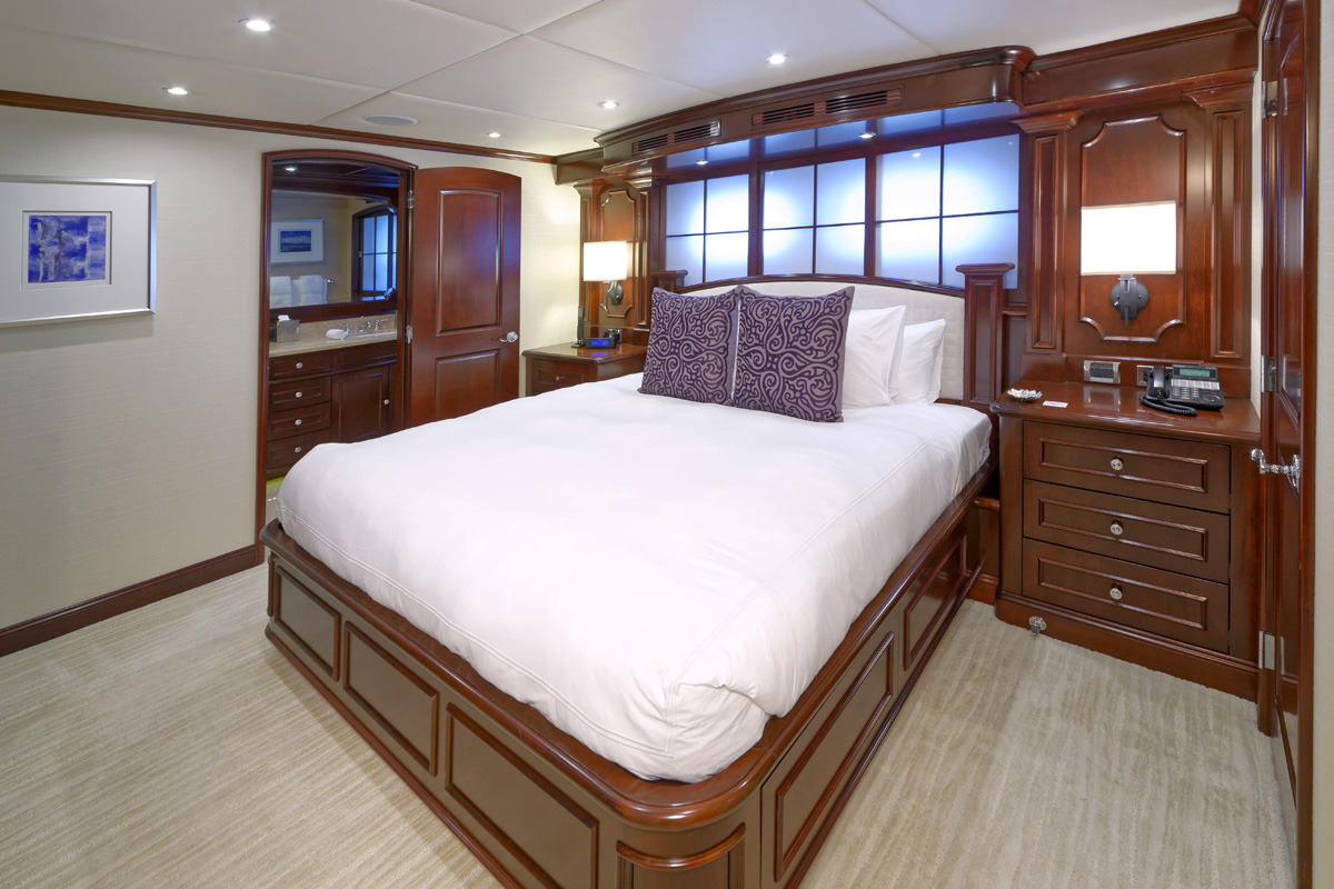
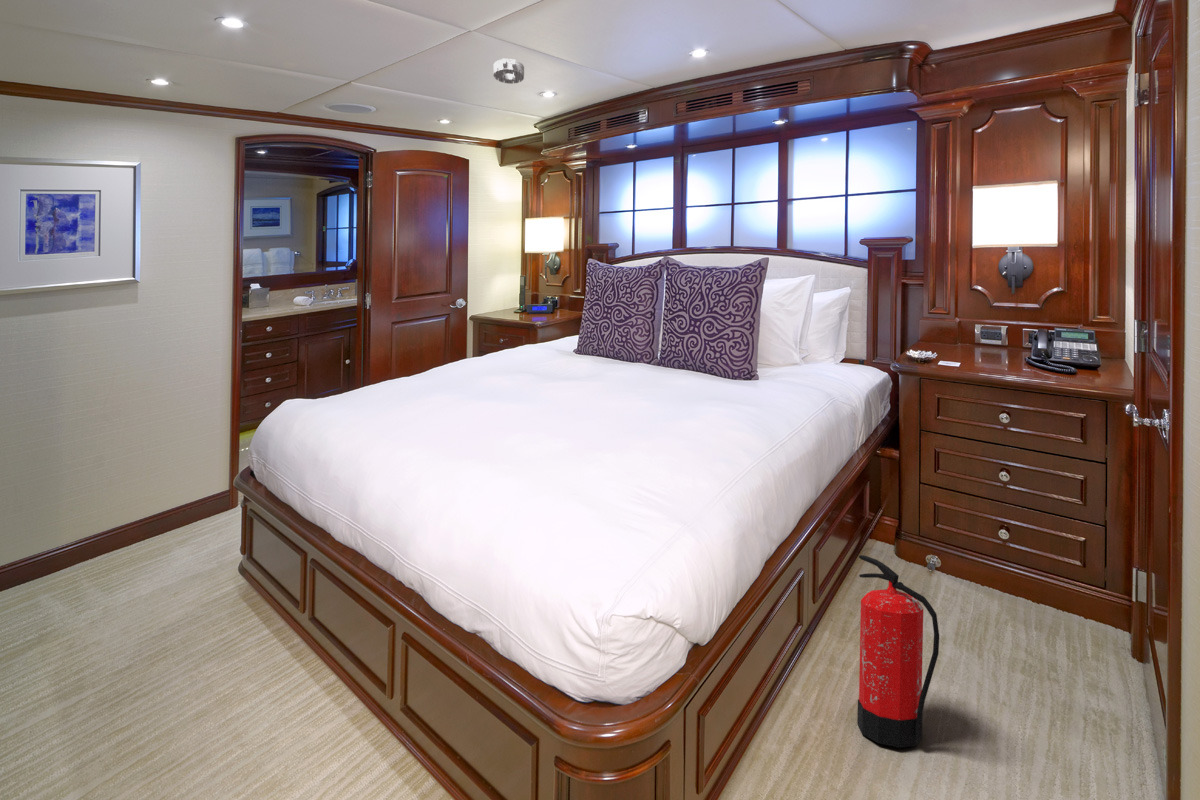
+ fire extinguisher [856,554,940,749]
+ smoke detector [492,57,525,85]
